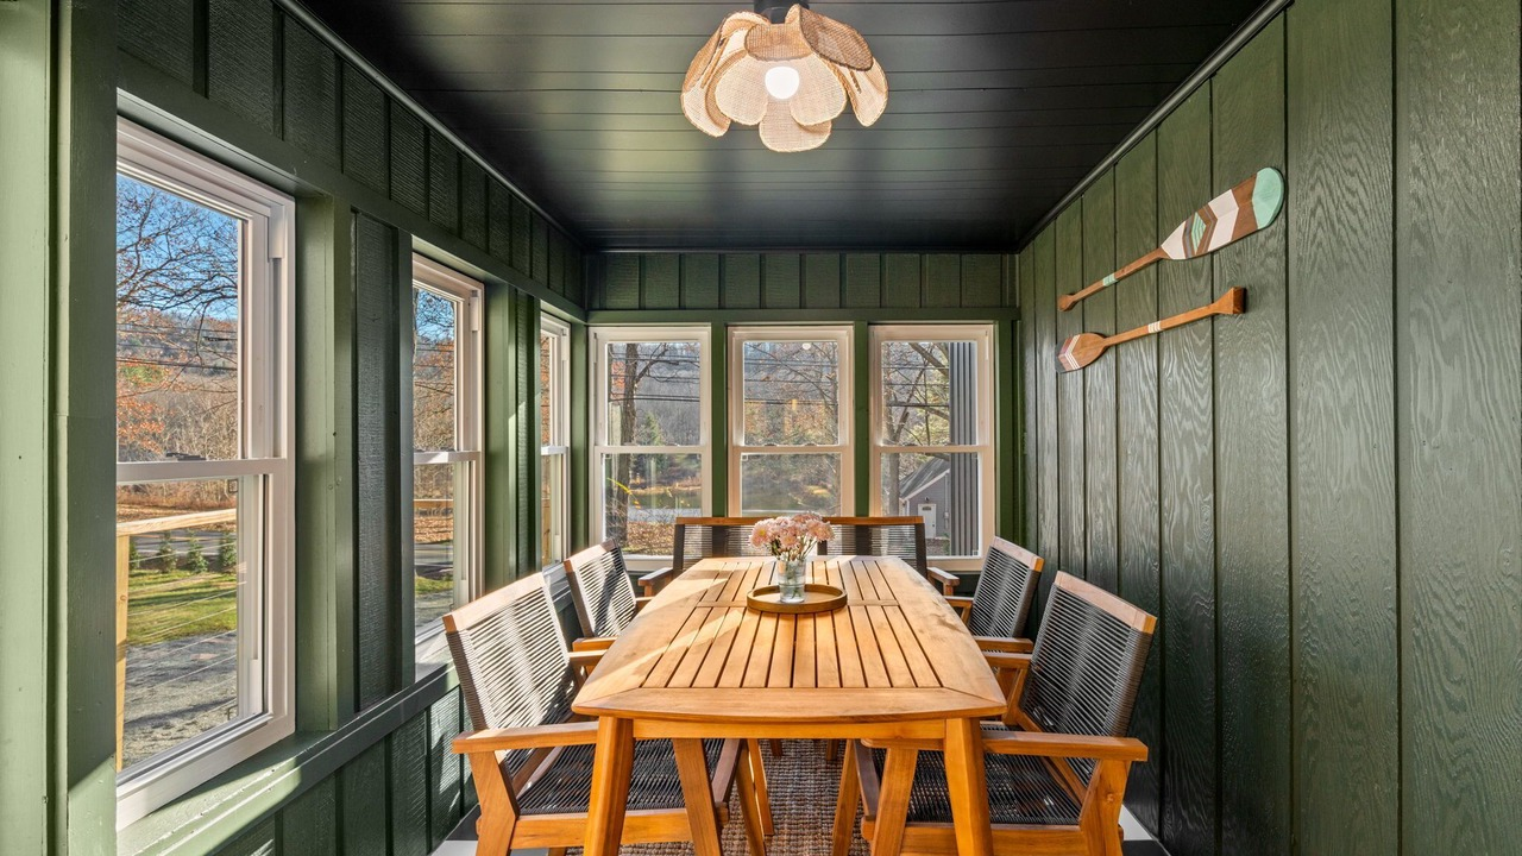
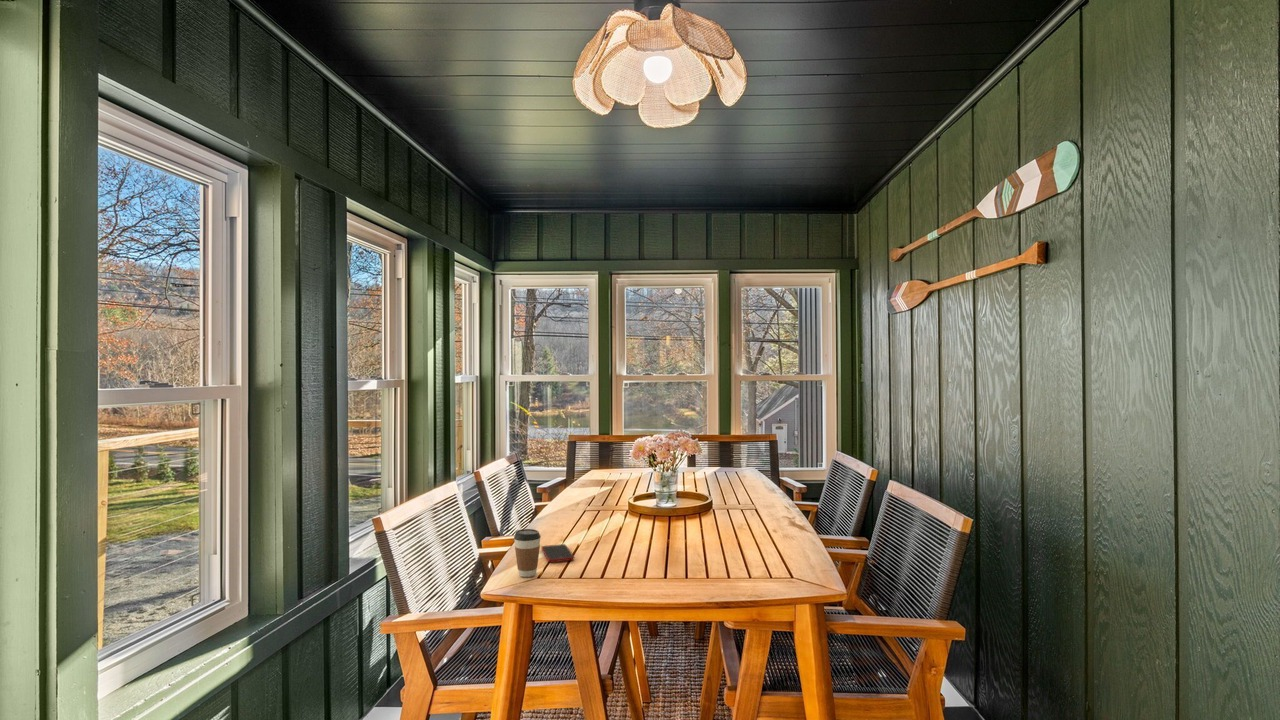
+ cell phone [540,543,575,563]
+ coffee cup [513,528,542,578]
